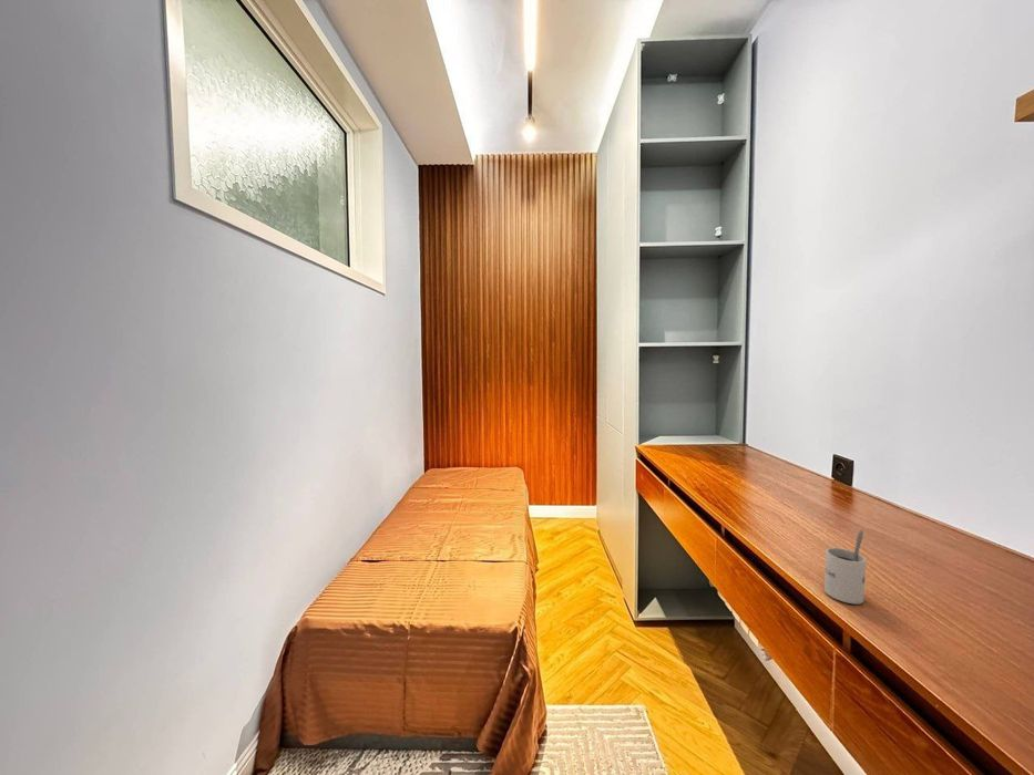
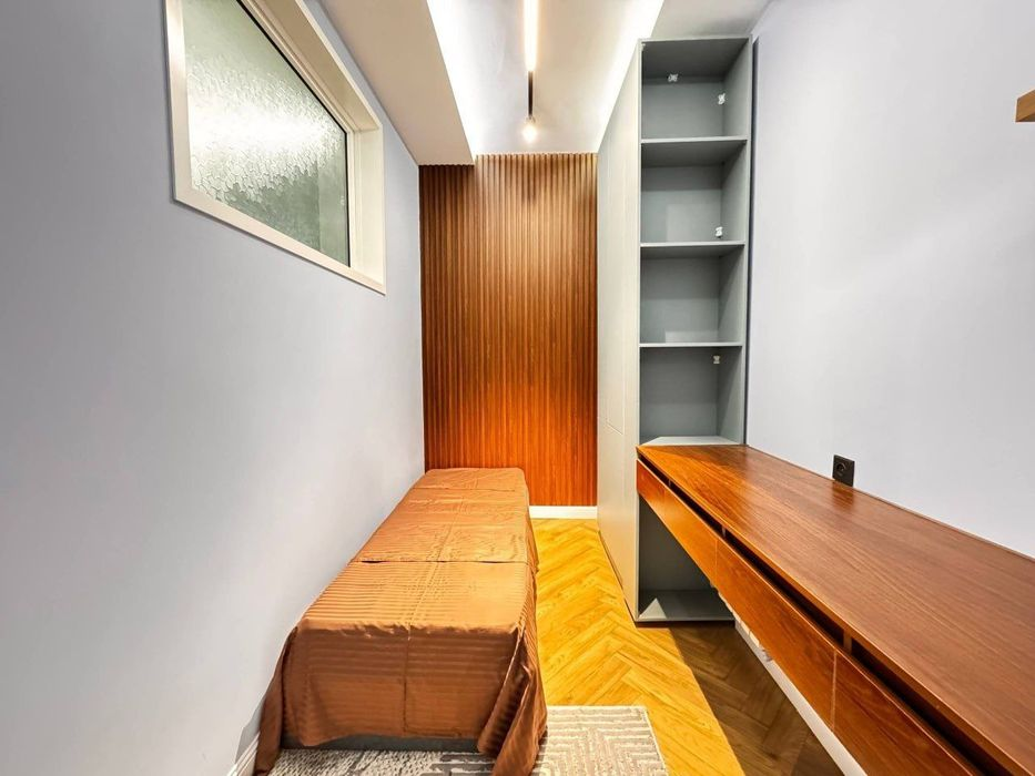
- mug [823,529,867,604]
